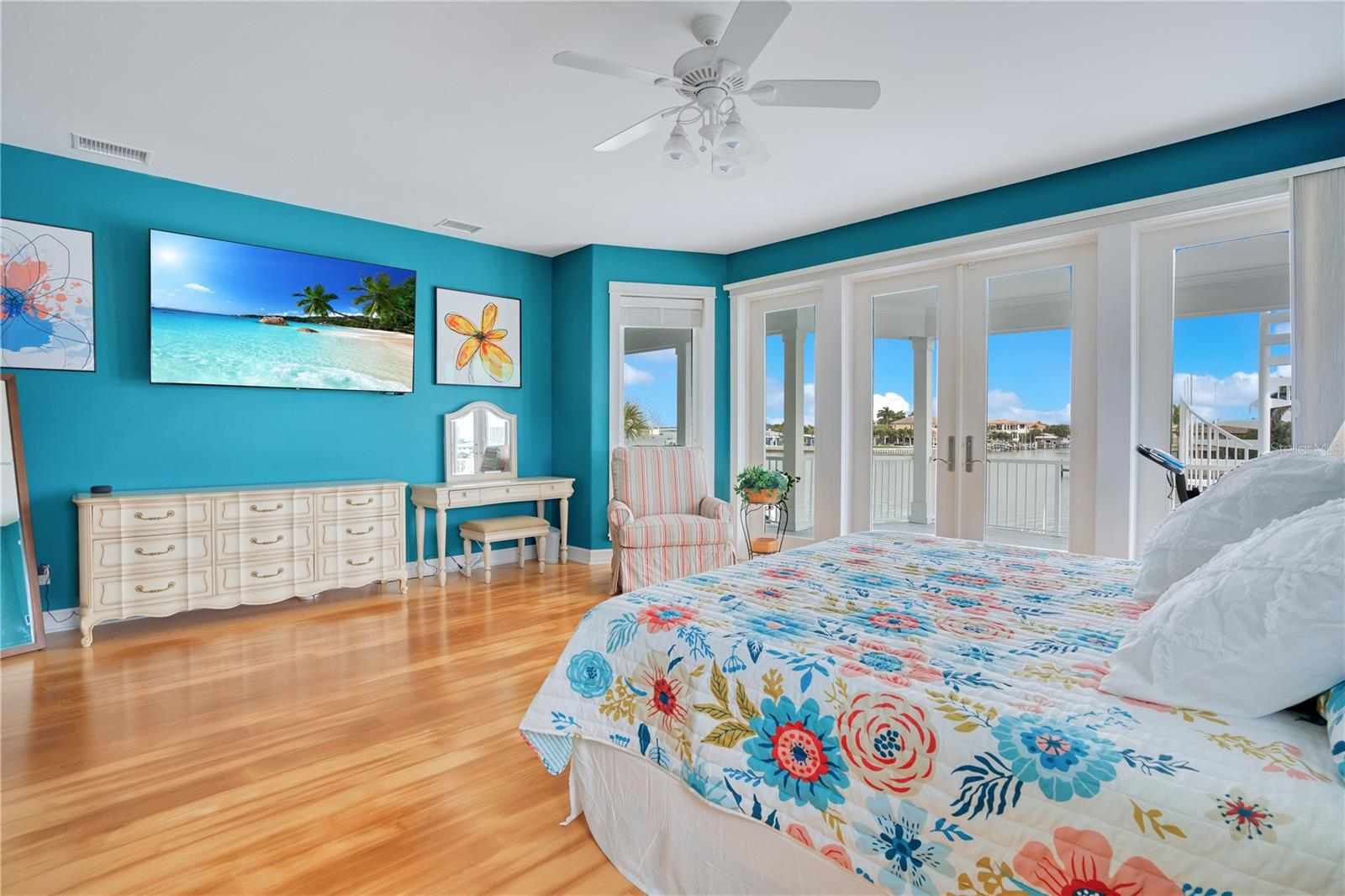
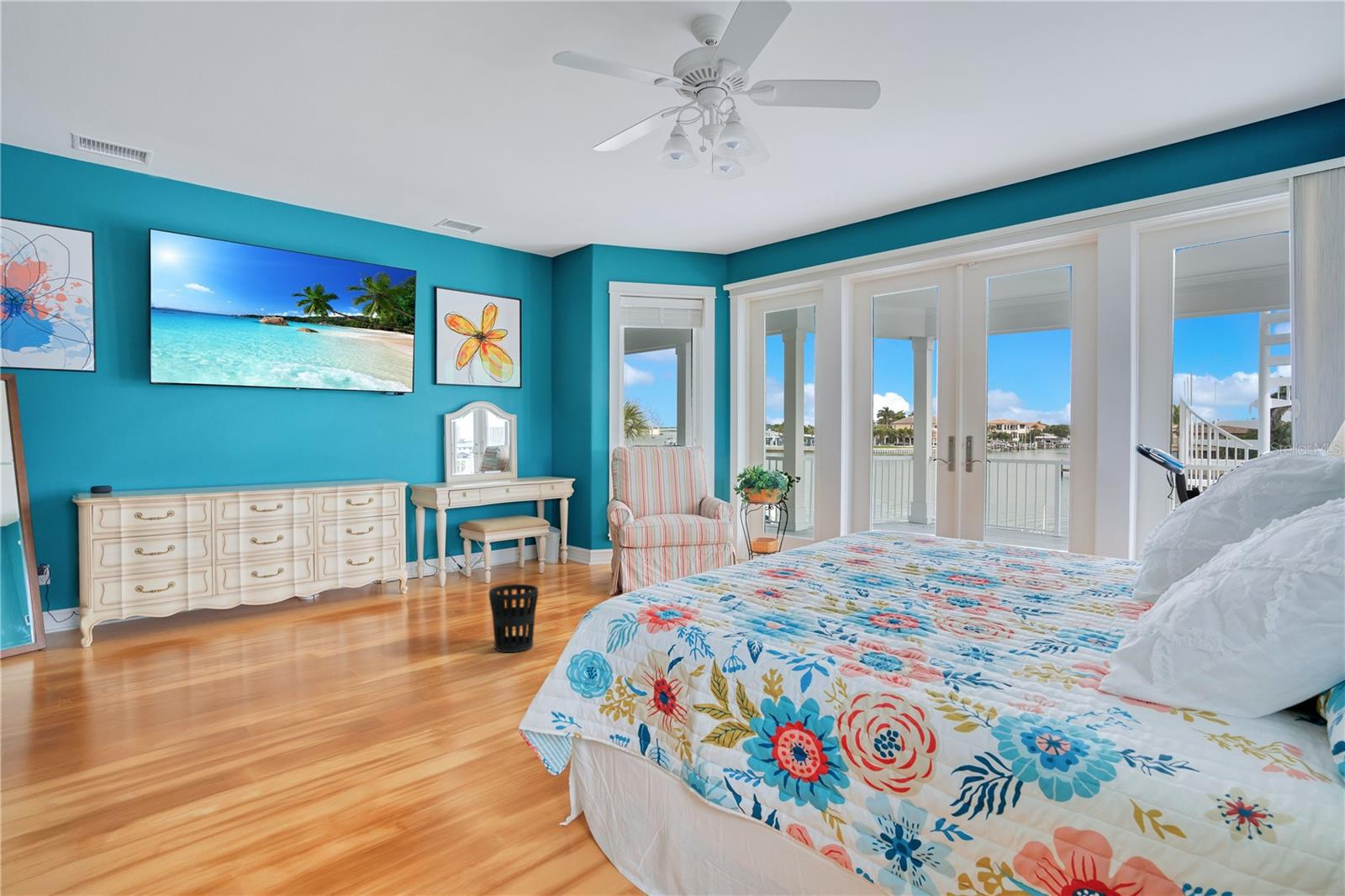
+ wastebasket [488,583,539,653]
